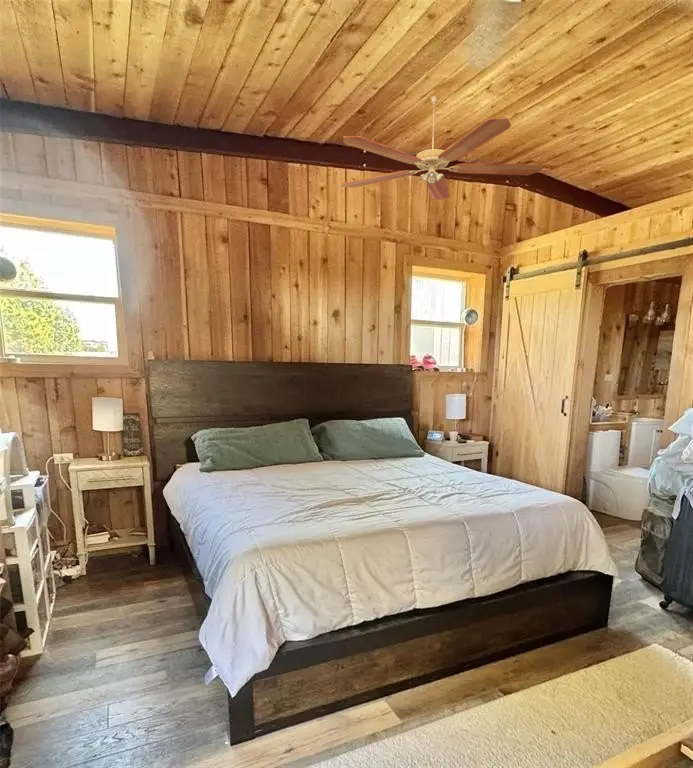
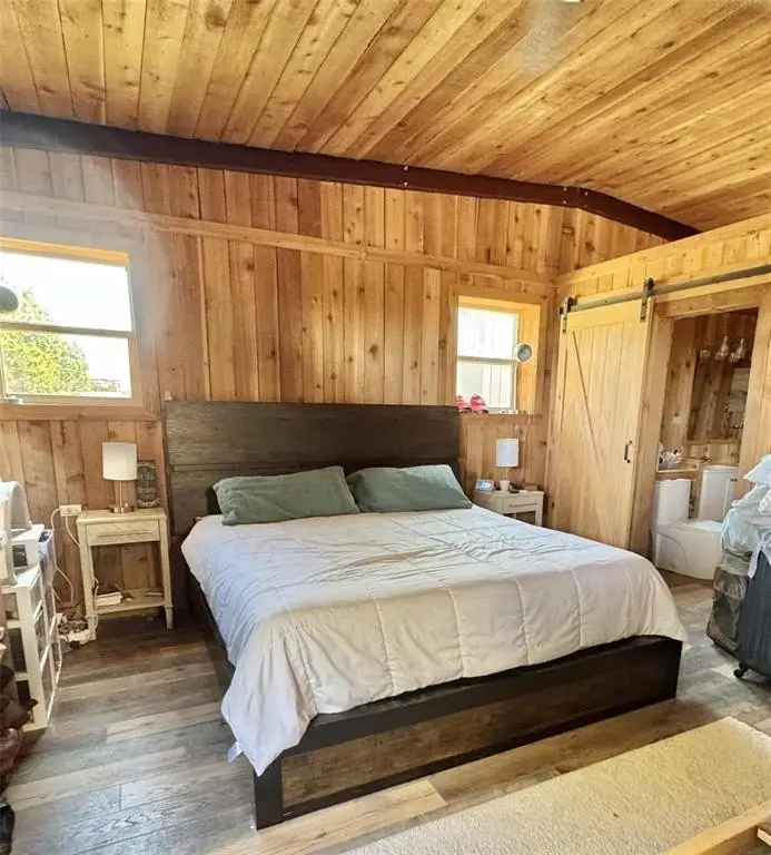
- ceiling fan [341,95,543,201]
